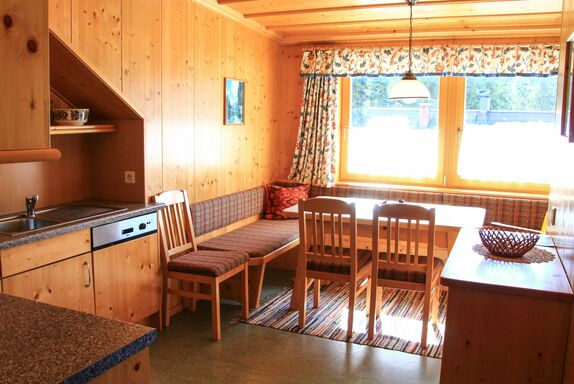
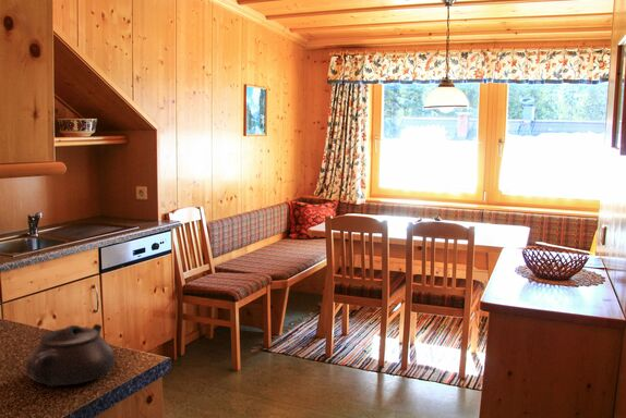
+ teapot [25,323,116,388]
